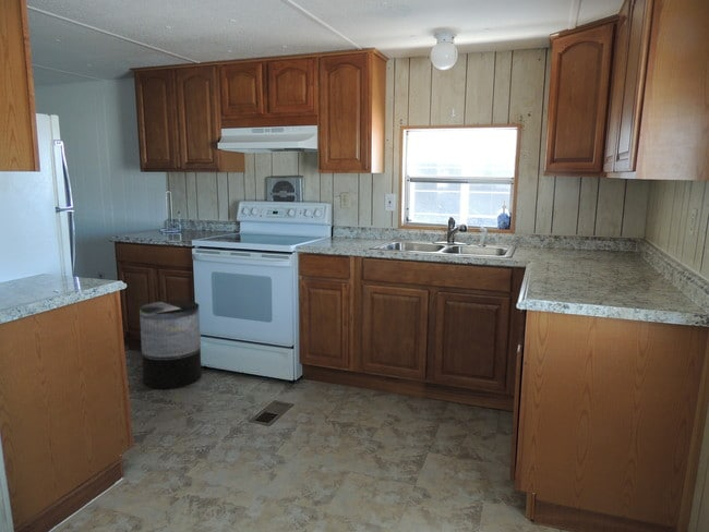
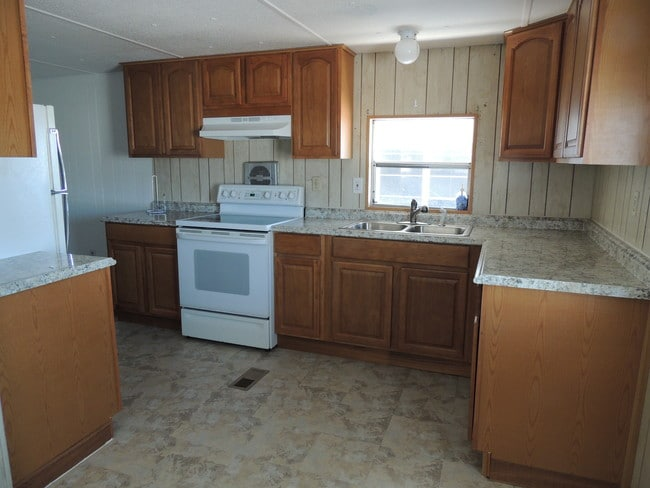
- trash can [139,300,203,390]
